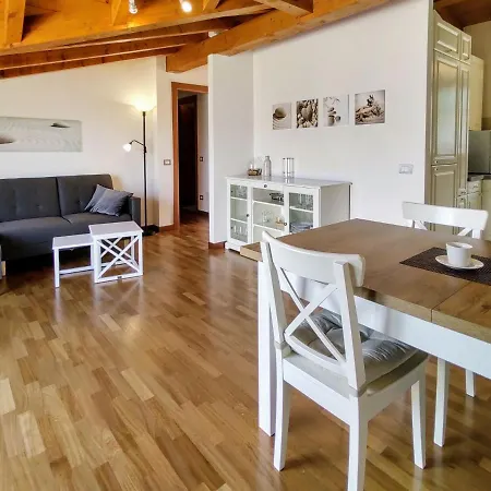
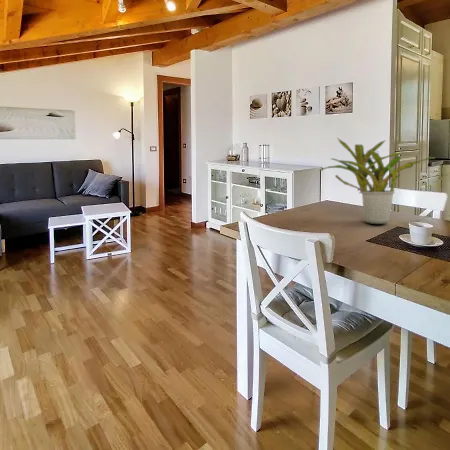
+ potted plant [319,138,436,225]
